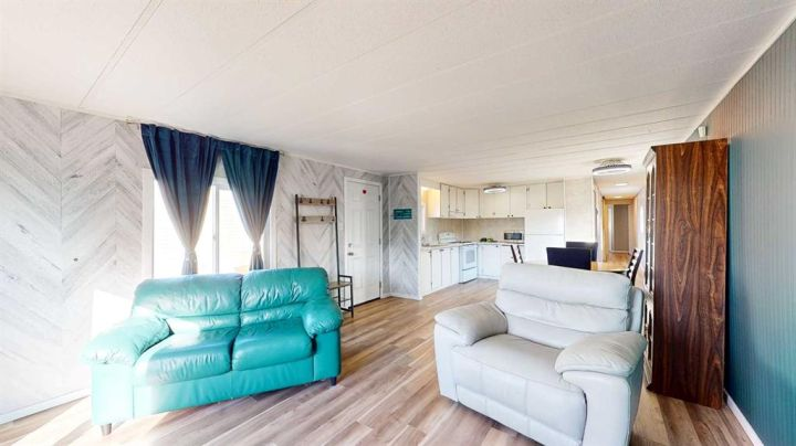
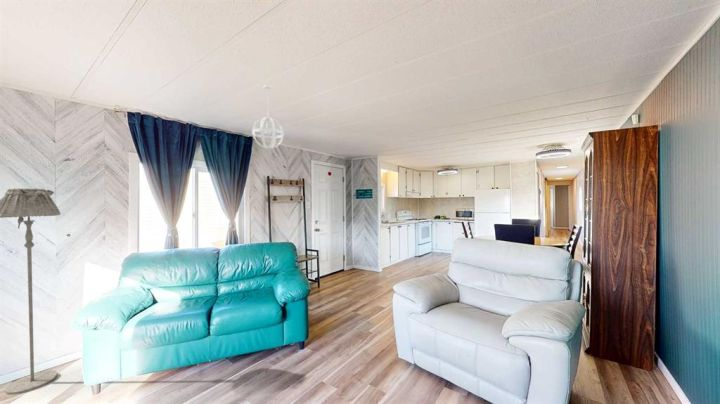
+ floor lamp [0,187,62,395]
+ pendant light [251,84,285,150]
